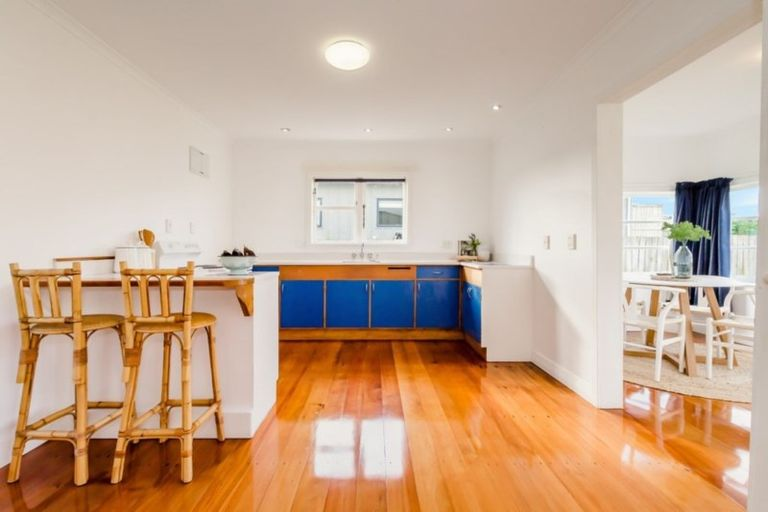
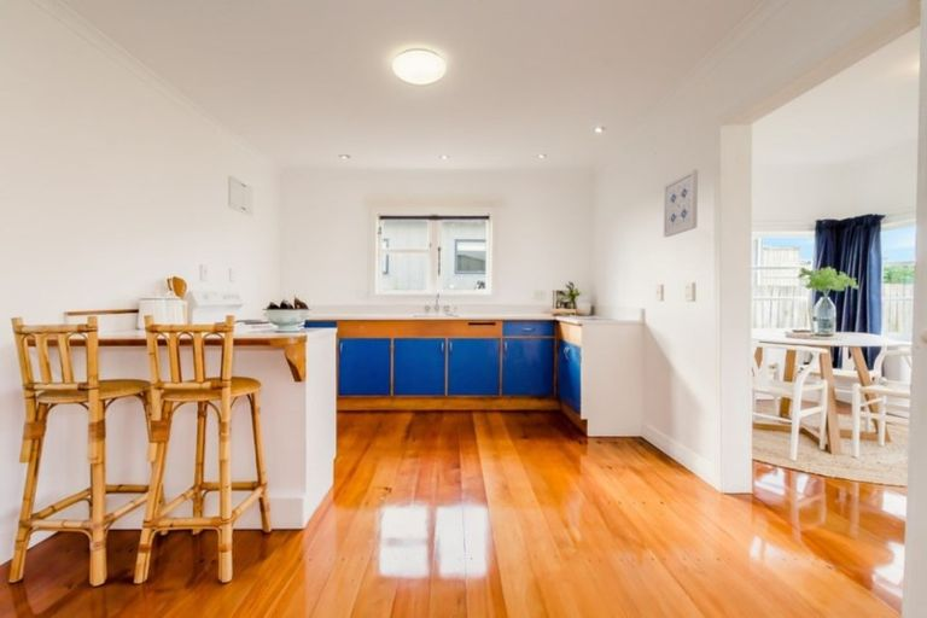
+ wall art [663,168,699,238]
